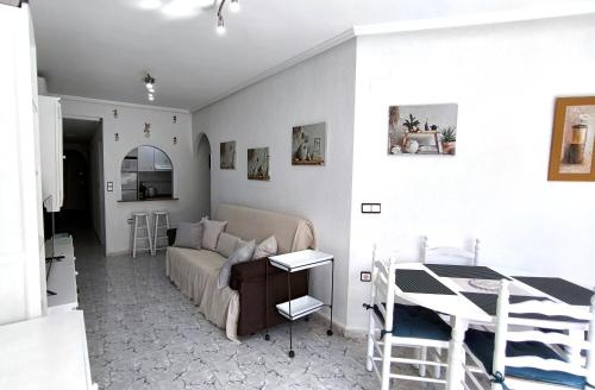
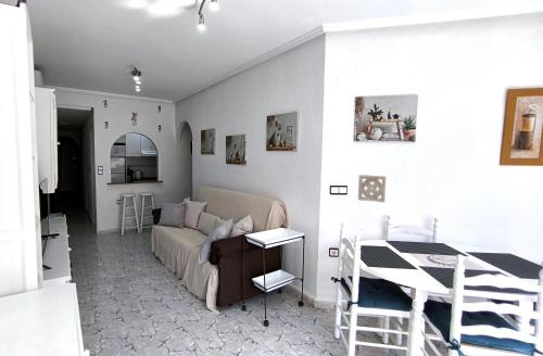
+ wall ornament [357,174,387,203]
